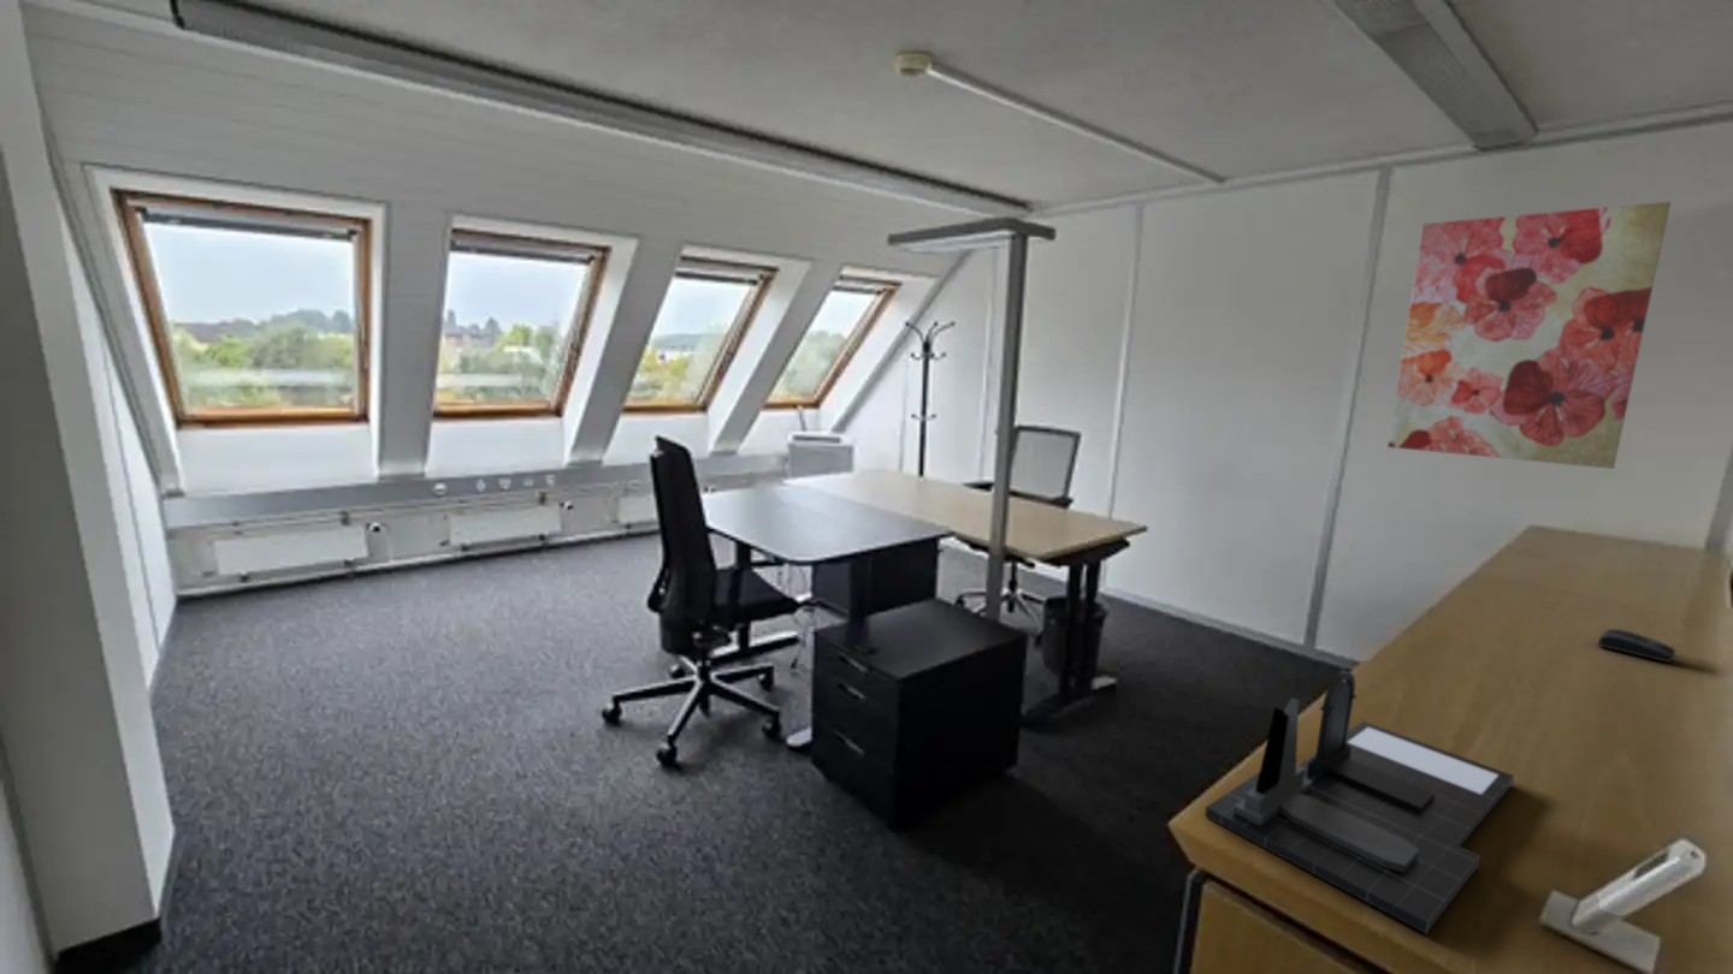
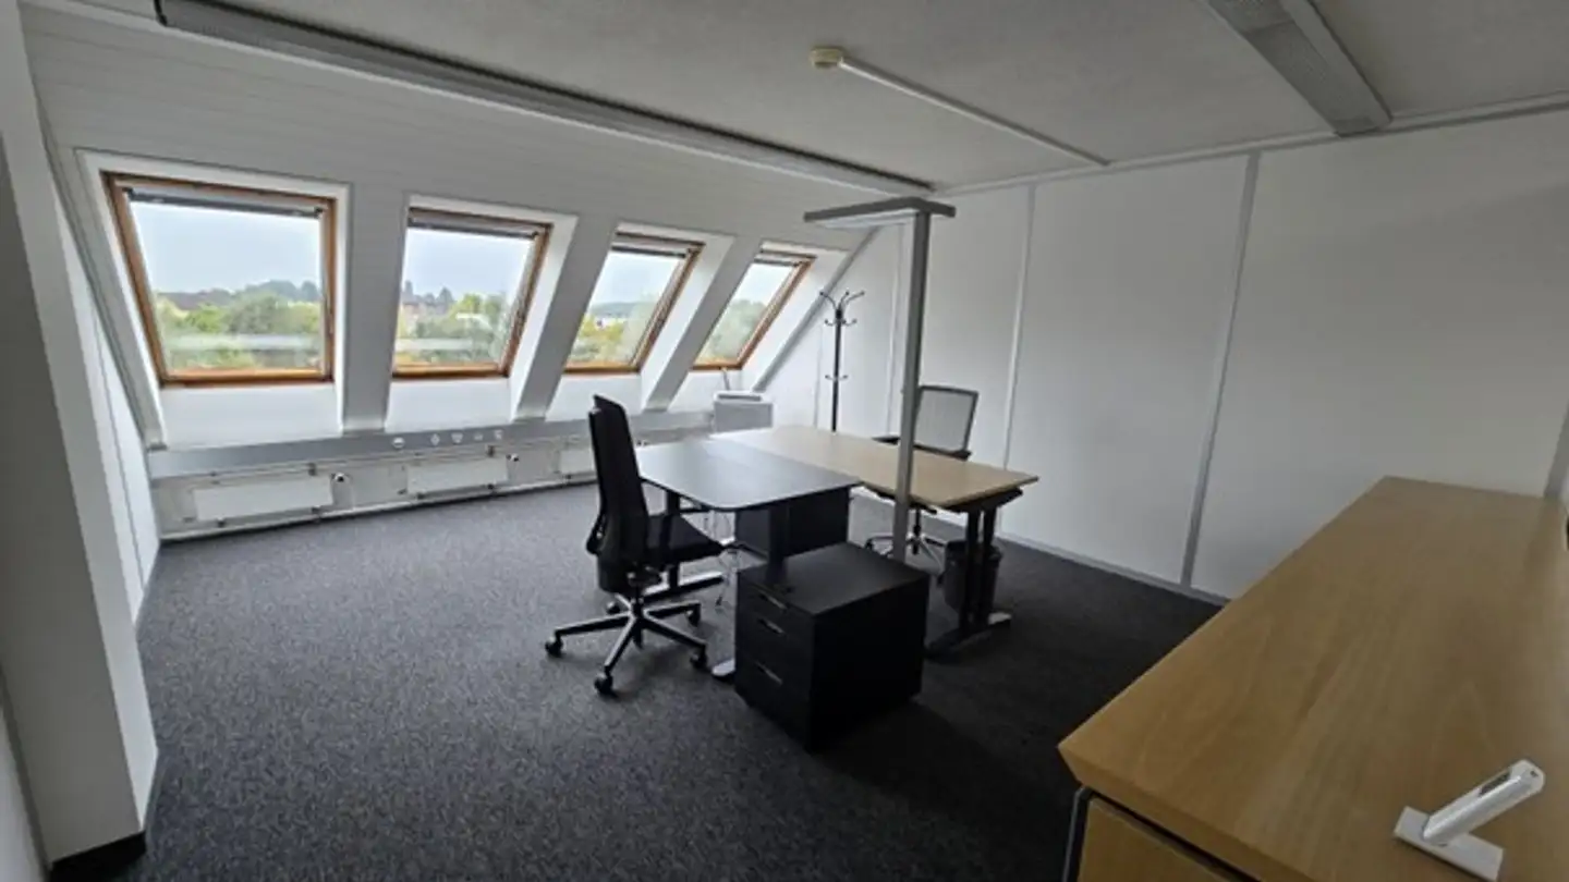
- computer mouse [1597,628,1676,664]
- wall art [1386,201,1672,470]
- desk organizer [1203,669,1515,934]
